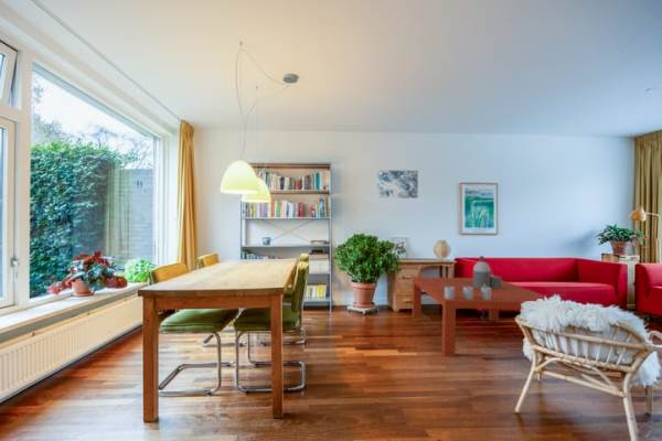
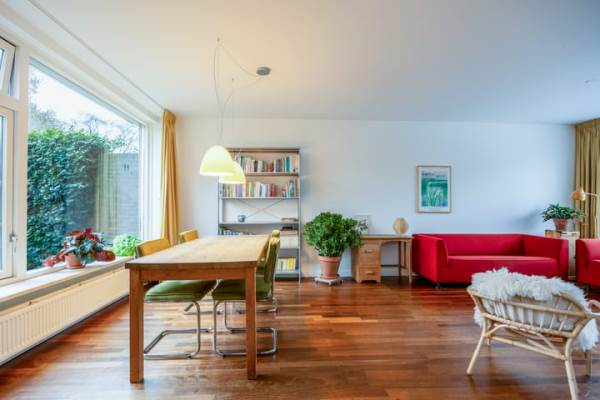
- wall art [376,169,419,200]
- coffee table [412,255,551,357]
